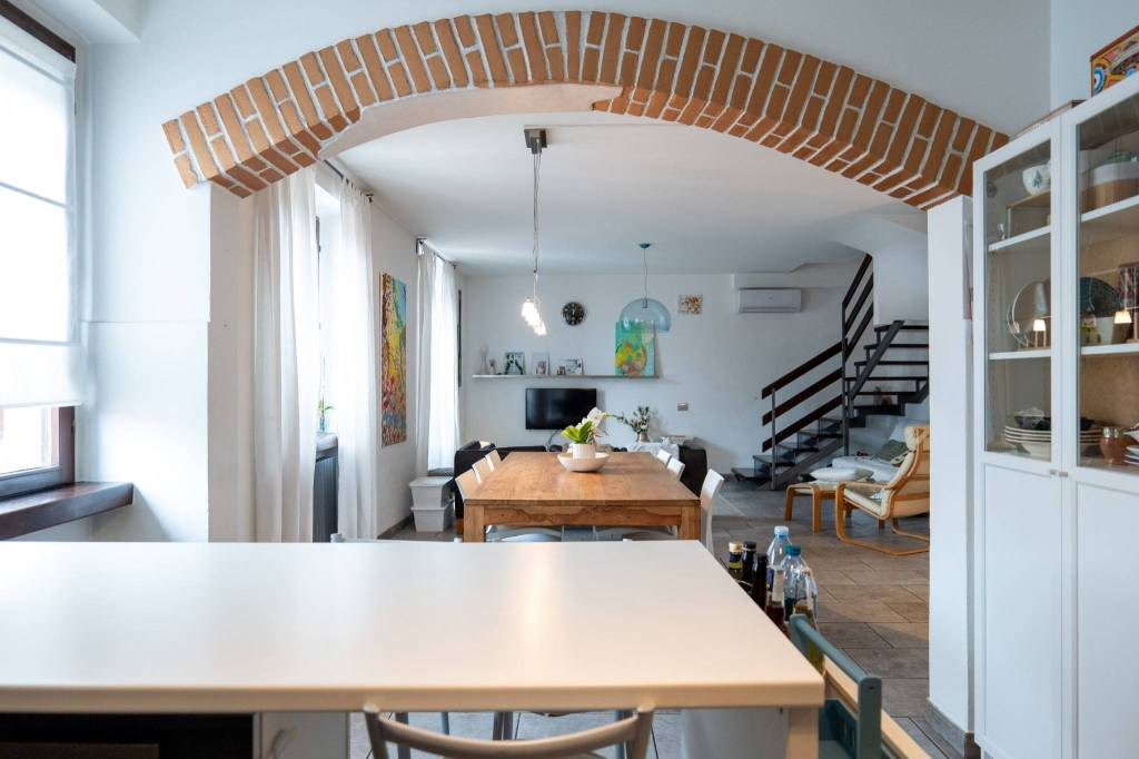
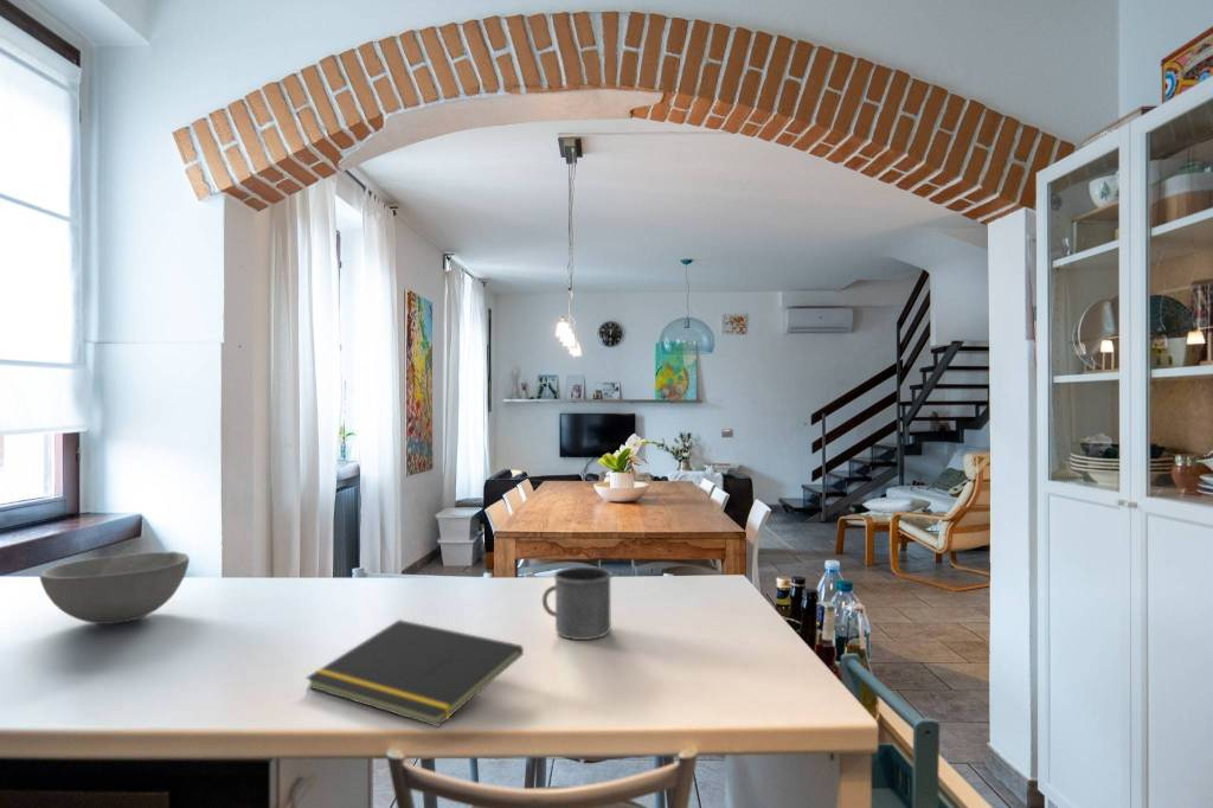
+ notepad [304,618,525,727]
+ bowl [38,551,191,626]
+ mug [541,566,614,641]
